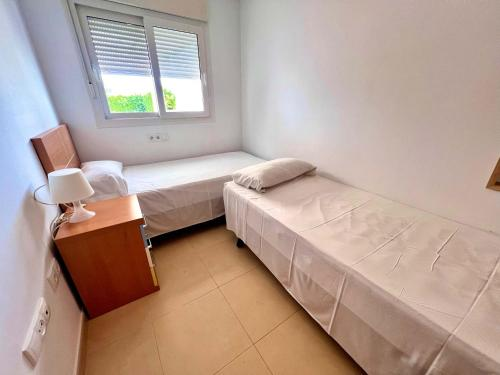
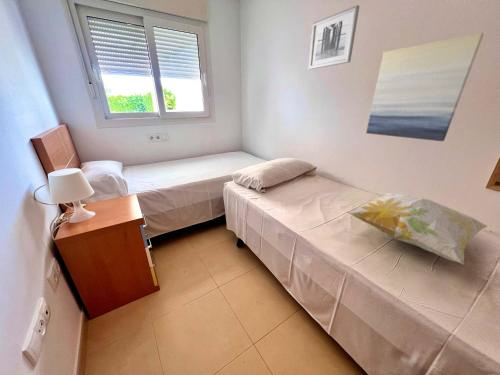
+ wall art [365,32,485,142]
+ wall art [308,4,360,70]
+ decorative pillow [346,192,488,265]
